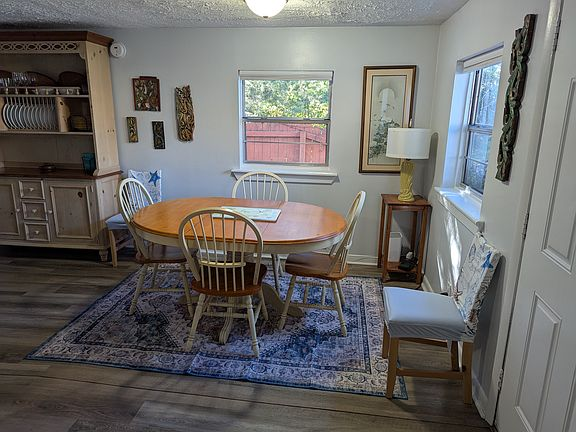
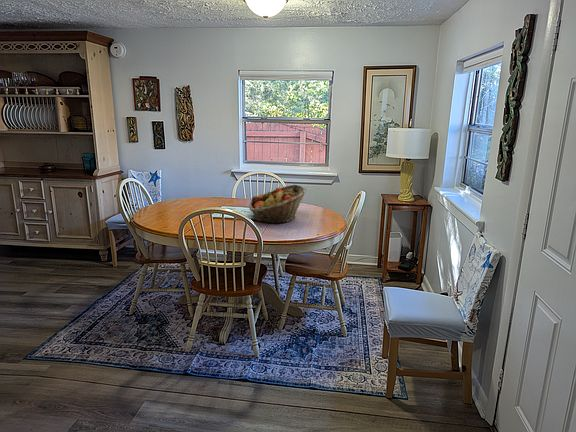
+ fruit basket [248,184,308,225]
